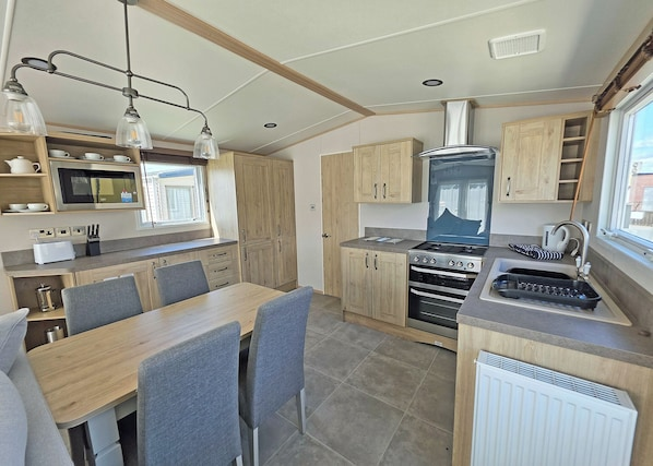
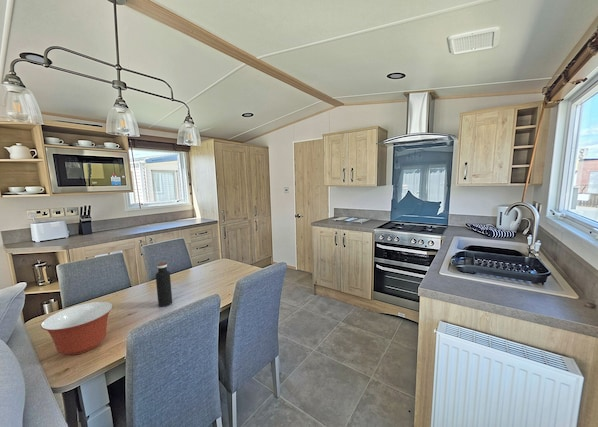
+ water bottle [155,262,173,308]
+ mixing bowl [40,301,114,356]
